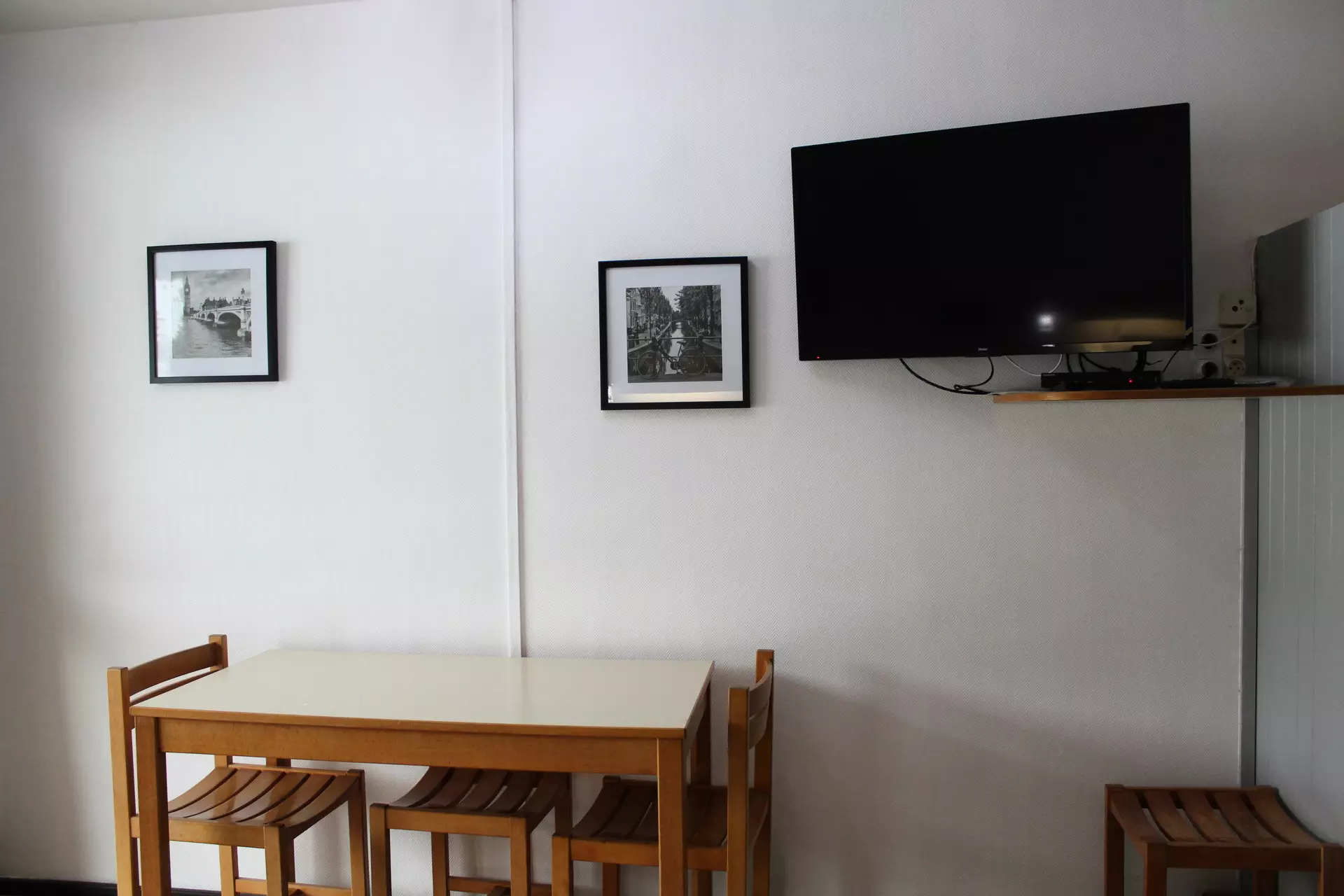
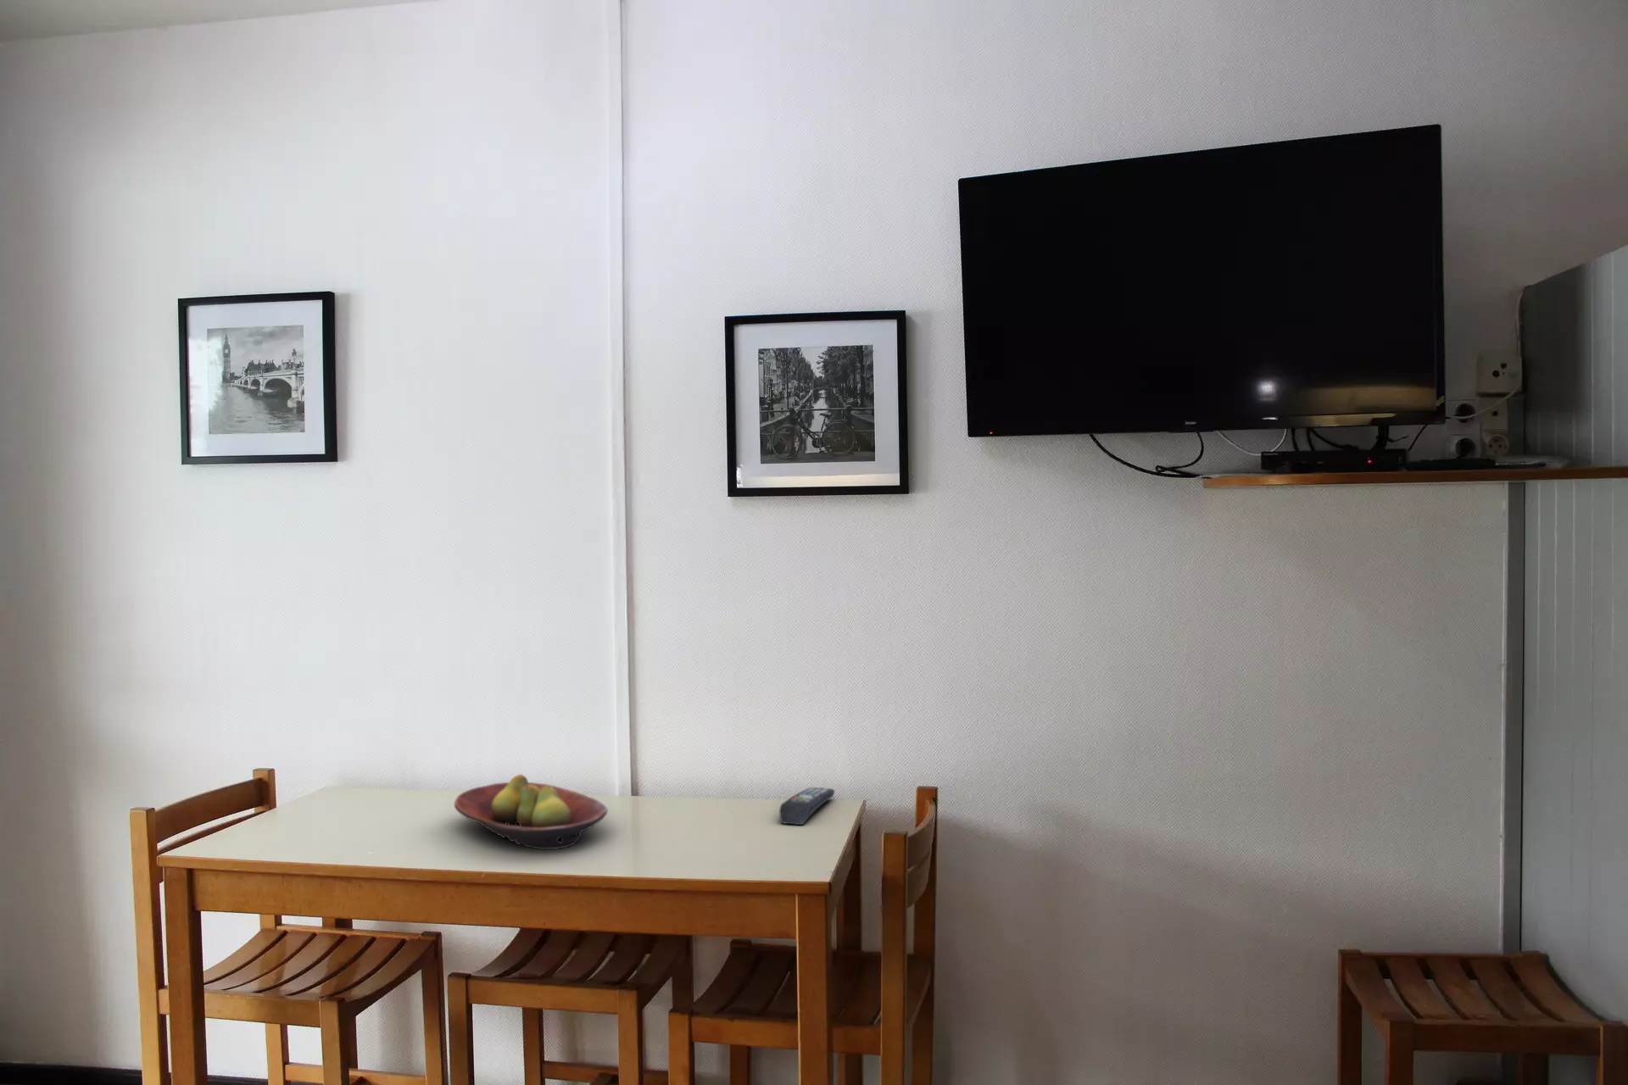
+ fruit bowl [453,774,609,850]
+ remote control [779,787,835,826]
